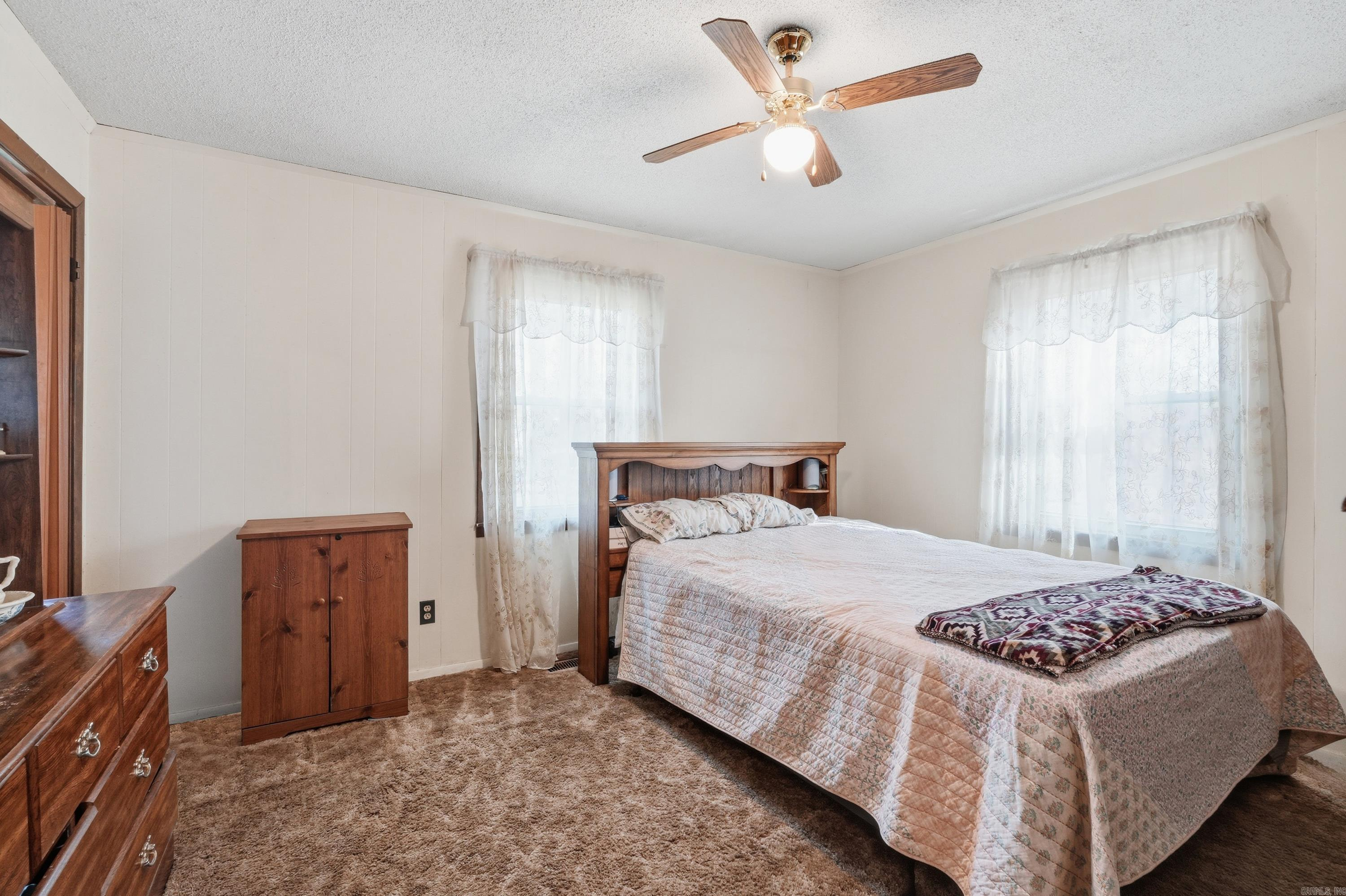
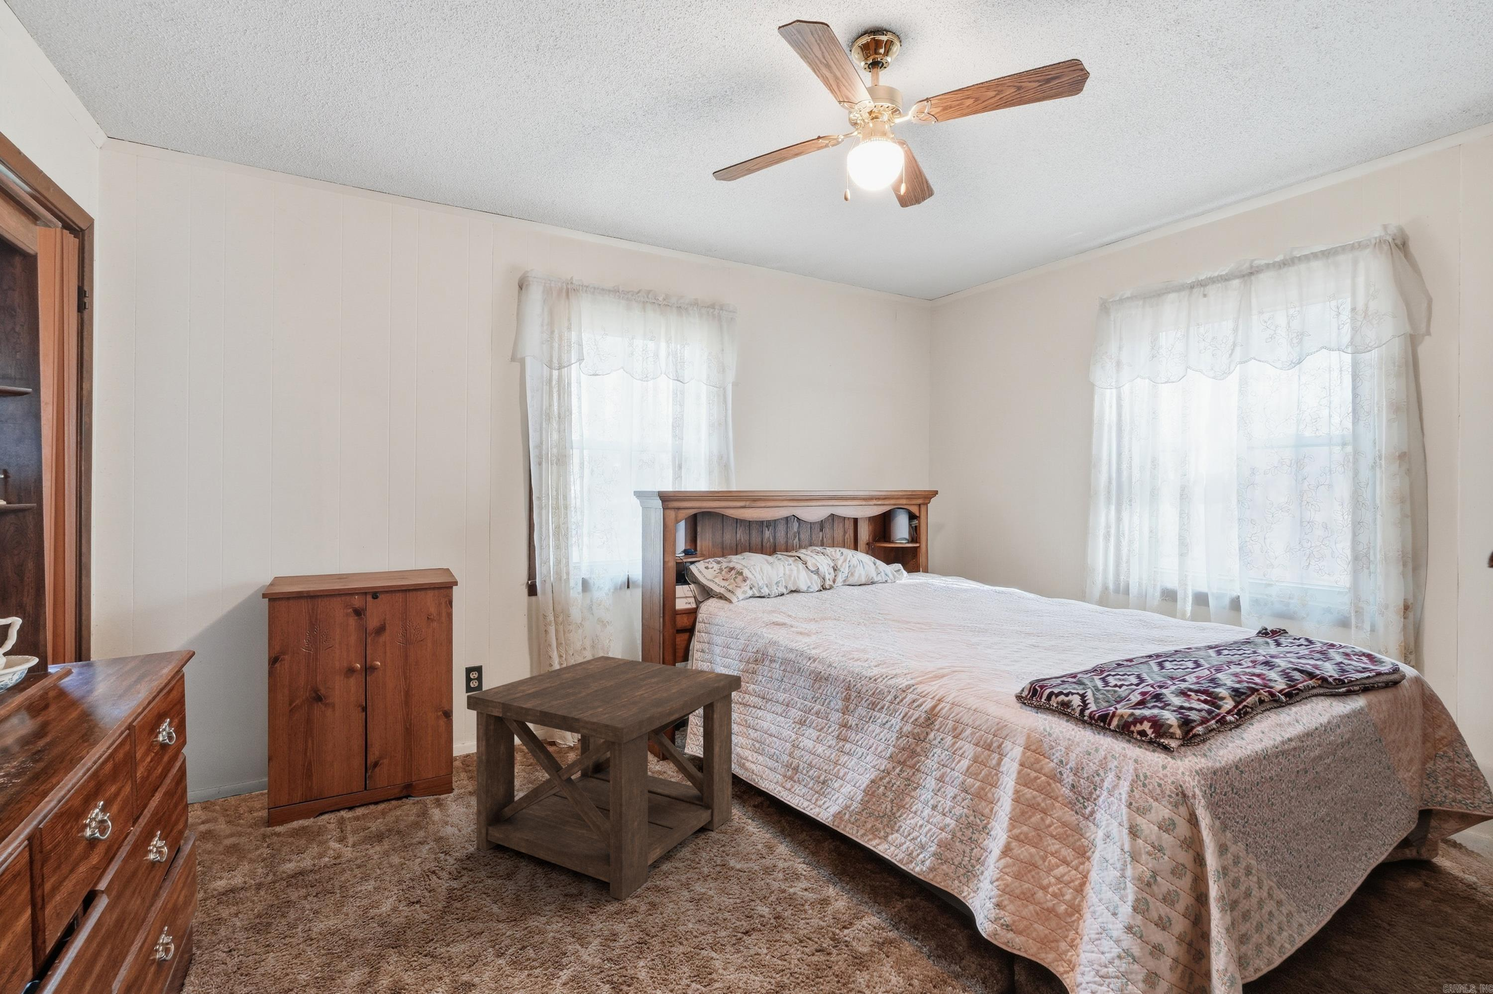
+ side table [466,656,742,901]
